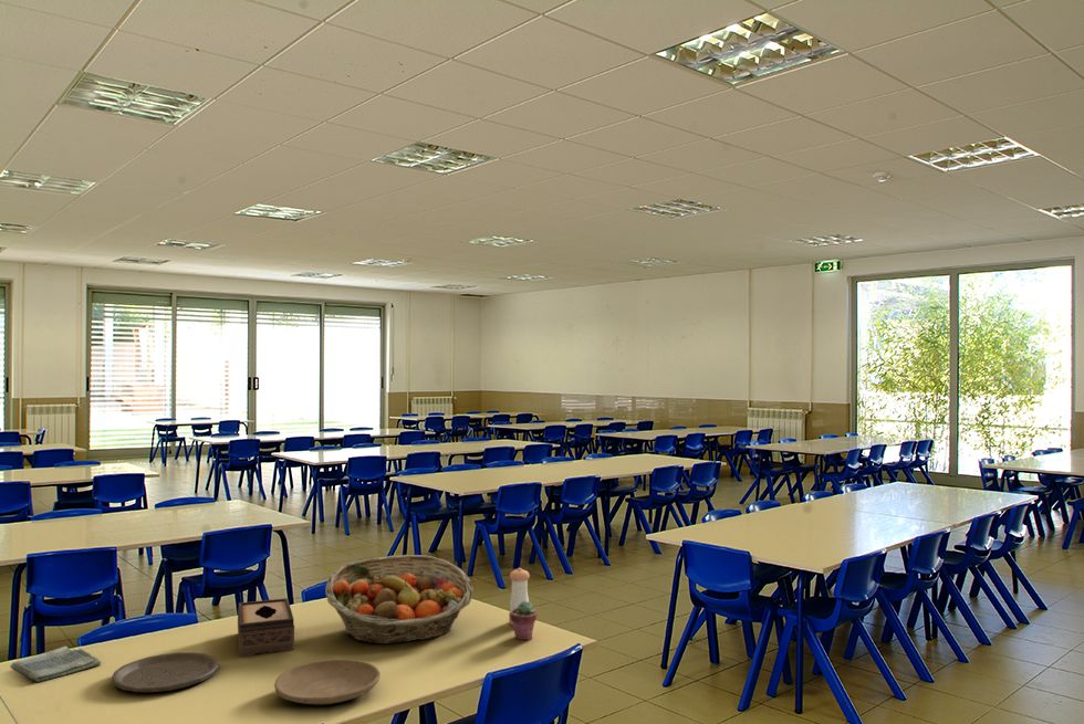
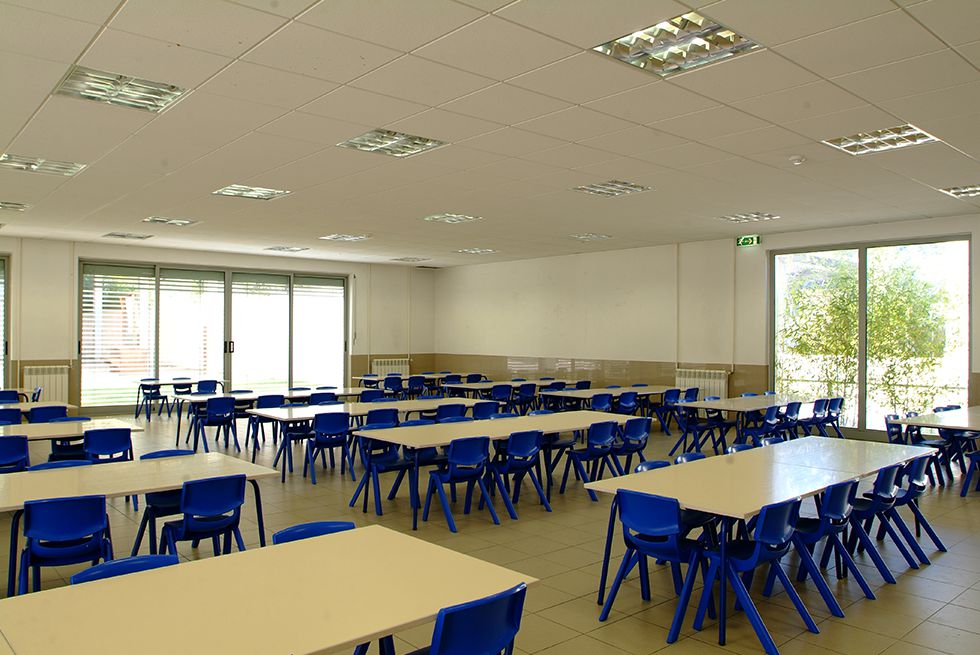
- plate [111,651,220,693]
- dish towel [9,646,102,683]
- plate [273,658,382,705]
- potted succulent [510,601,539,641]
- tissue box [237,597,295,658]
- pepper shaker [508,567,531,626]
- fruit basket [324,554,475,646]
